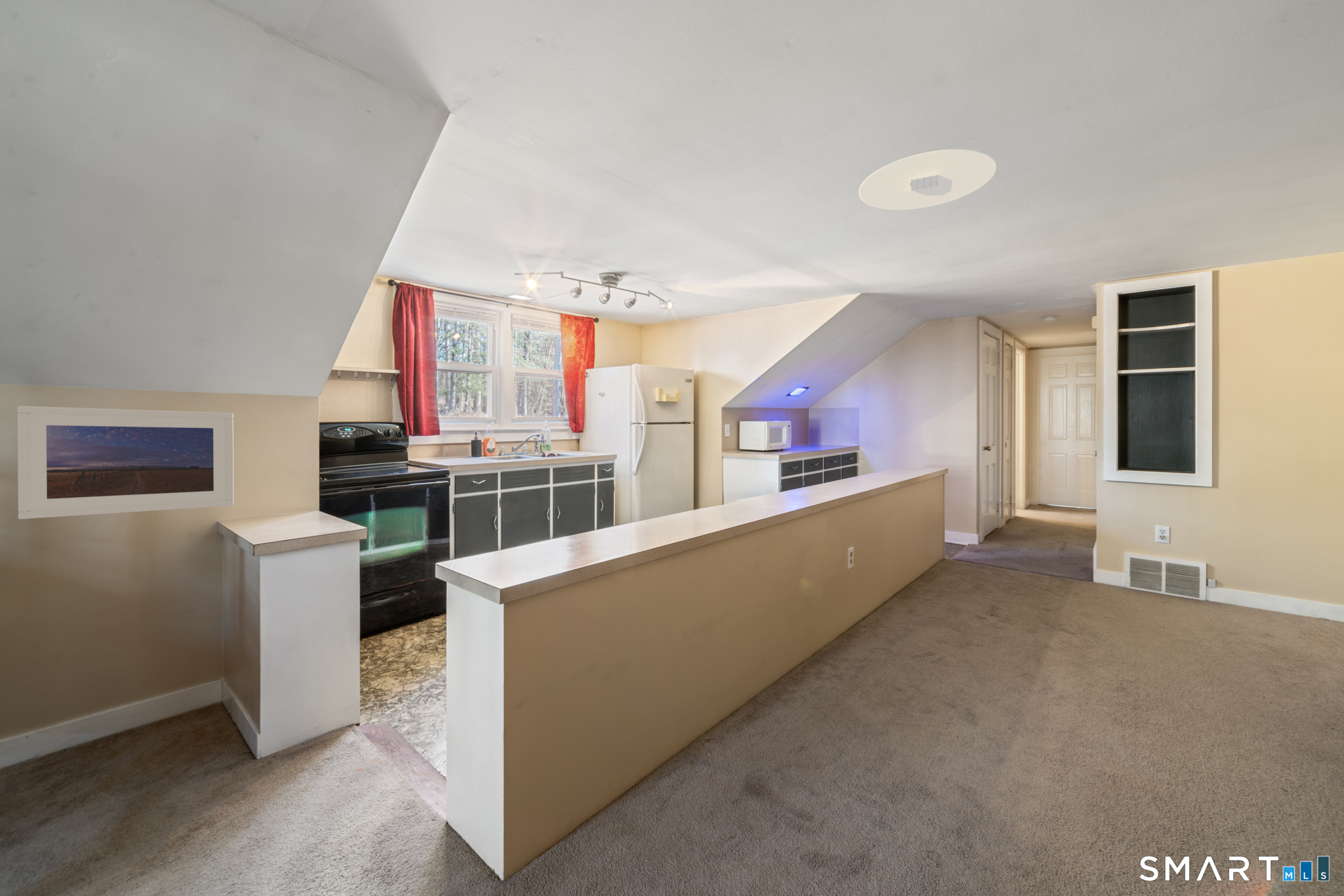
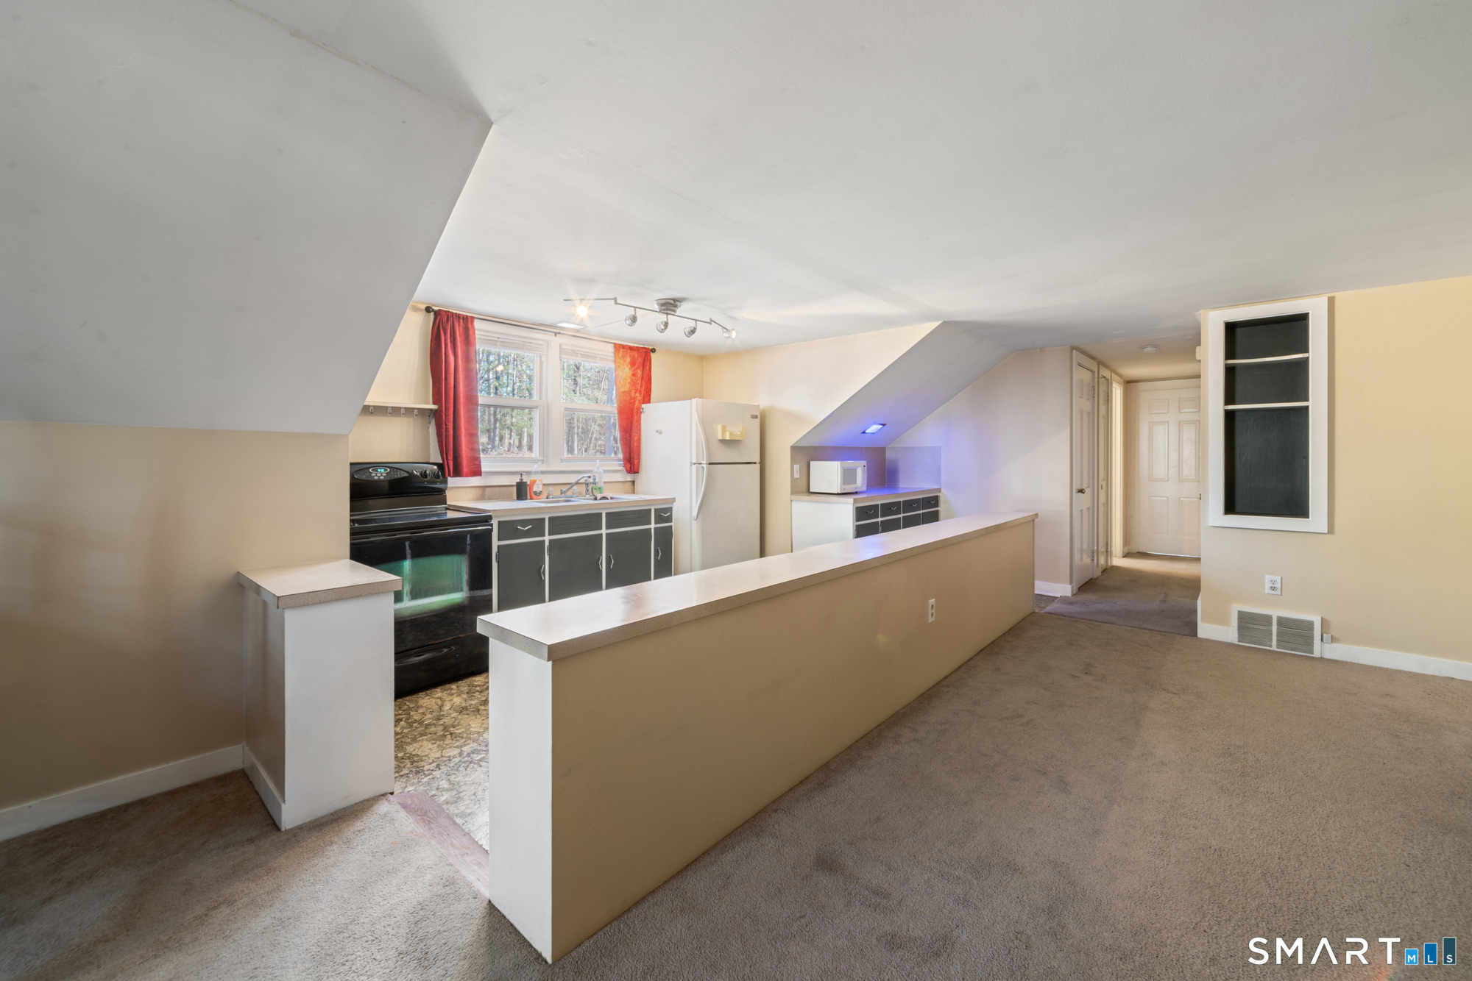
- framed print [17,405,235,520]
- ceiling light [858,148,997,211]
